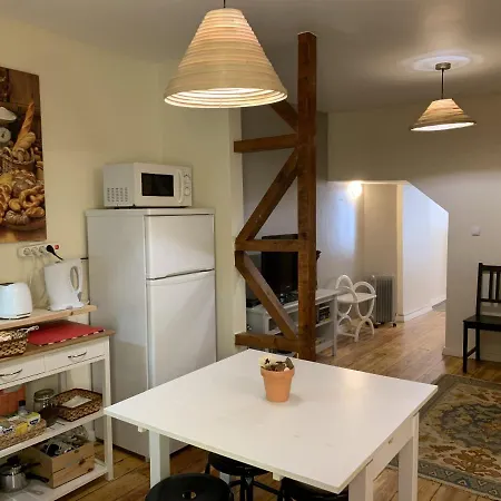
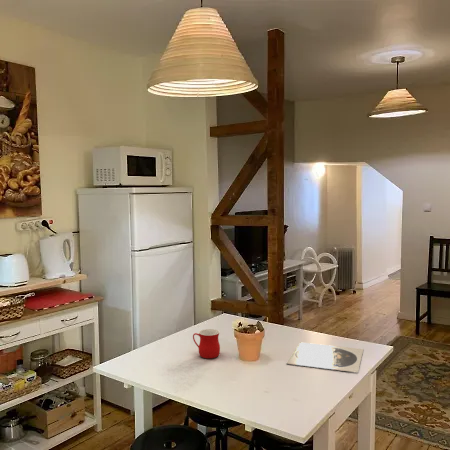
+ mug [192,328,221,359]
+ plate [285,342,364,373]
